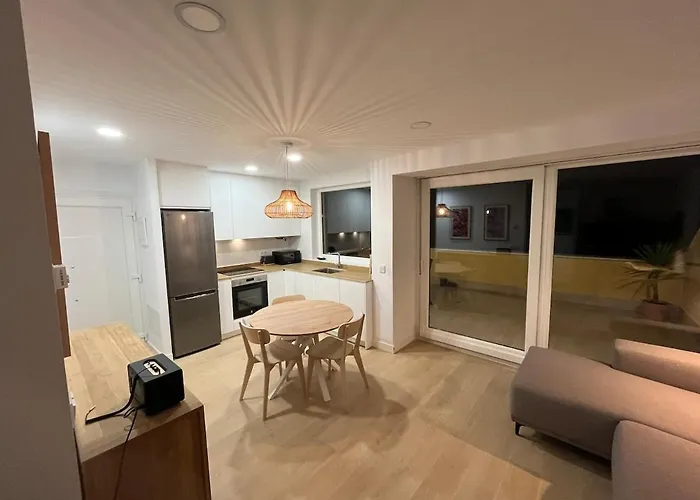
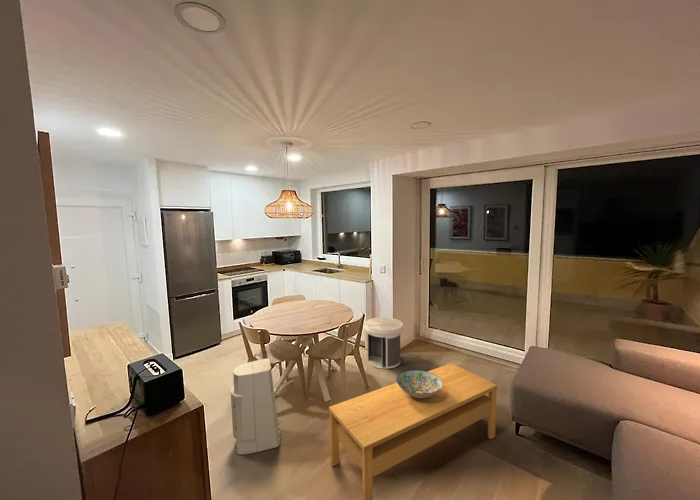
+ coffee table [328,362,498,500]
+ decorative bowl [395,369,443,398]
+ air purifier [230,358,282,456]
+ revolving door [364,317,404,370]
